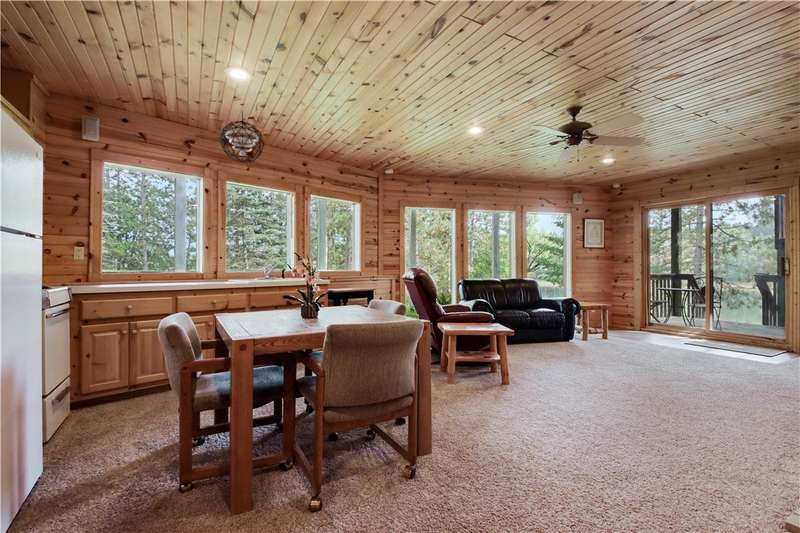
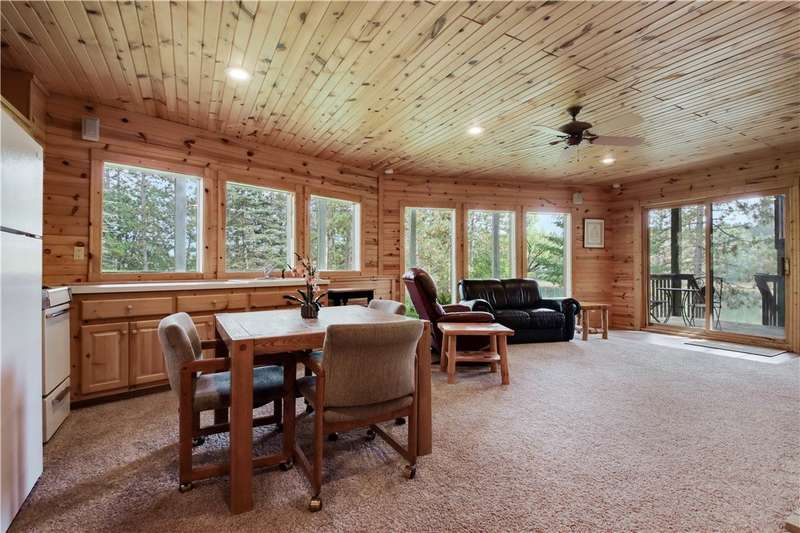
- pendant light [219,110,265,164]
